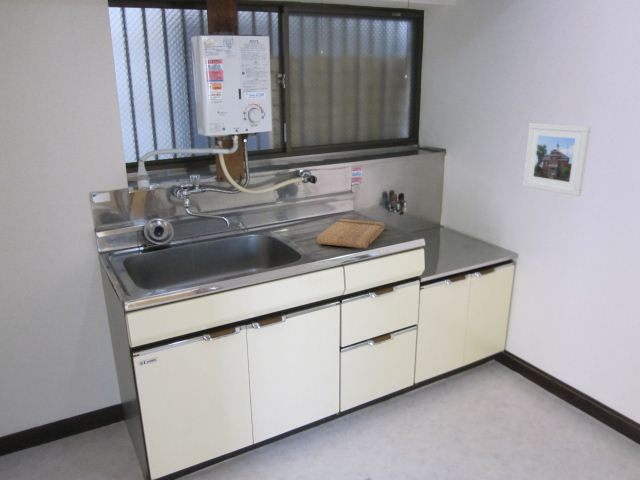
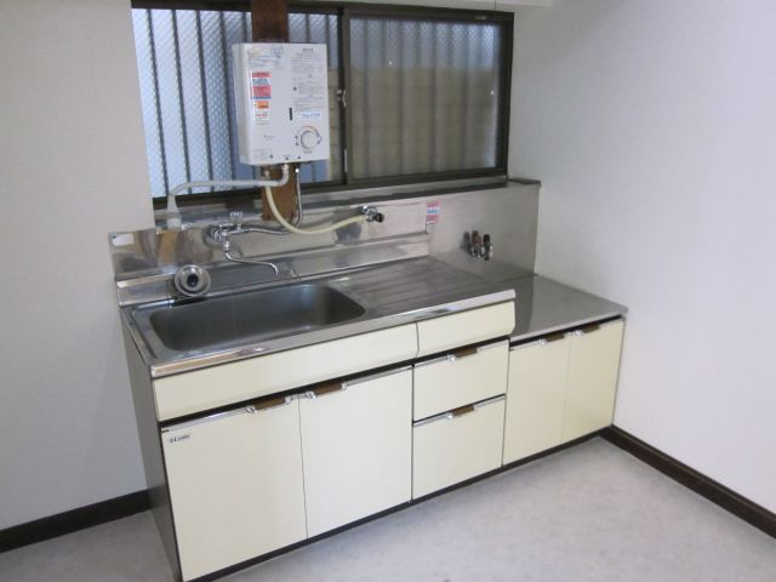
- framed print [521,122,592,197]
- cutting board [316,218,386,250]
